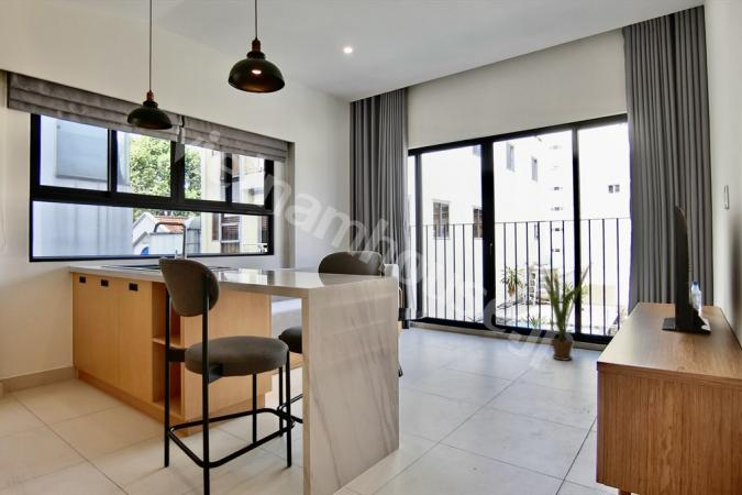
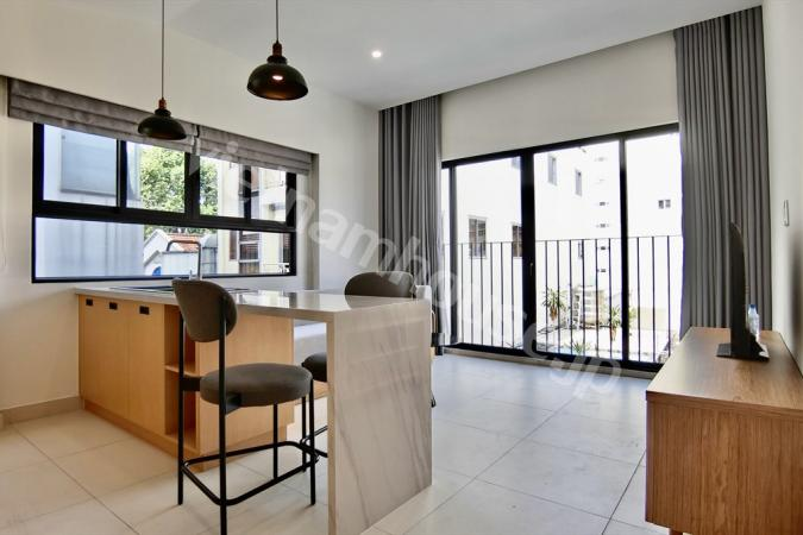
- house plant [533,261,594,362]
